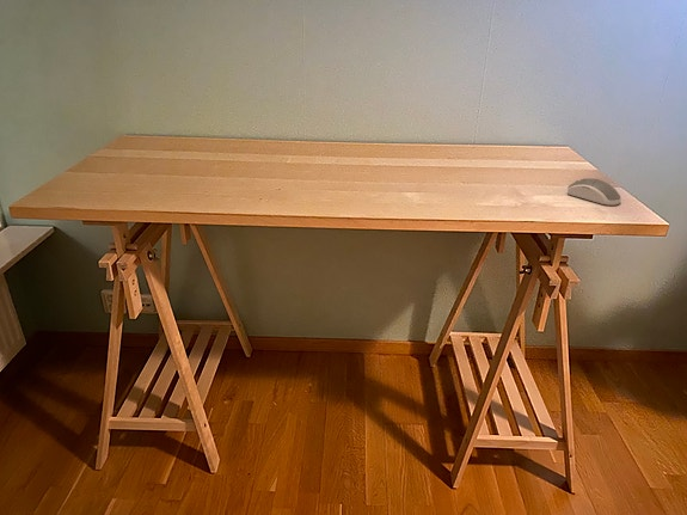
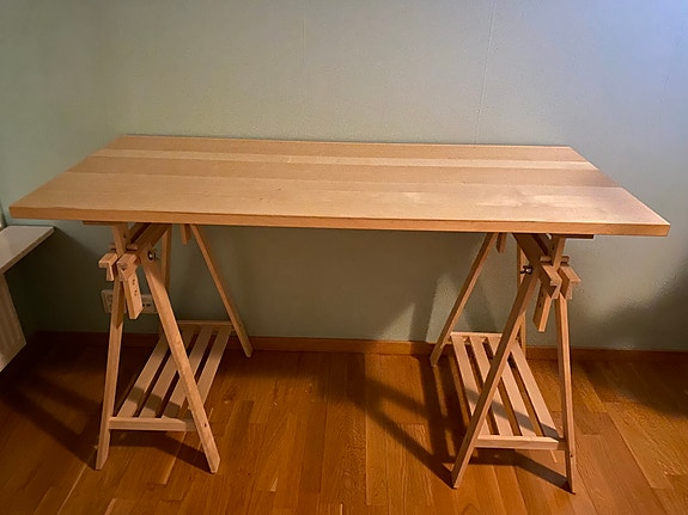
- computer mouse [566,177,622,207]
